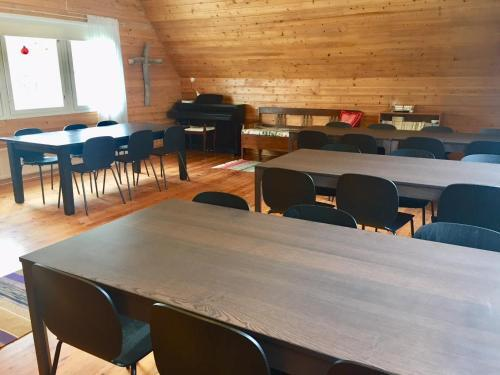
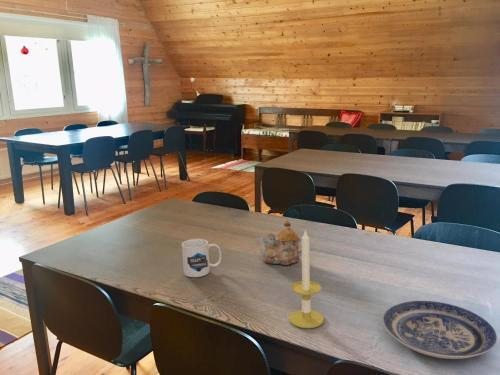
+ mug [181,238,223,278]
+ plate [382,300,498,360]
+ candle [288,228,325,329]
+ teapot [255,219,303,266]
